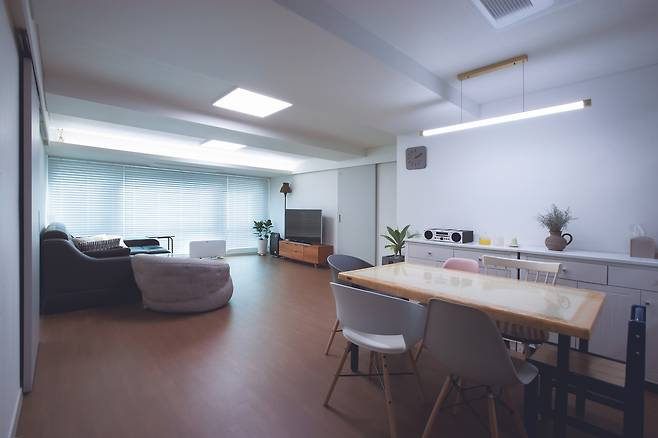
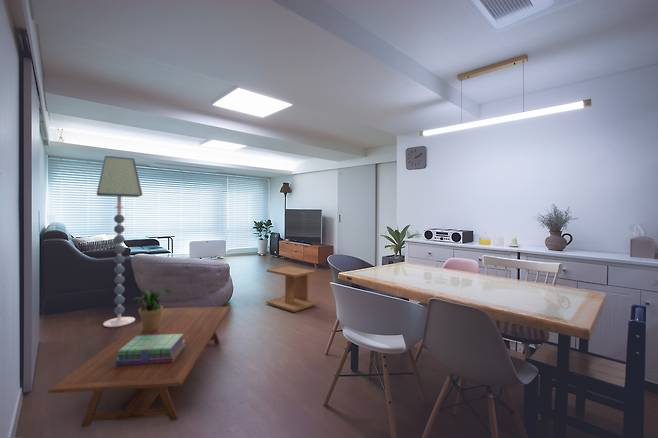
+ coffee table [47,305,231,428]
+ side table [265,265,316,313]
+ stack of books [116,334,185,365]
+ floor lamp [96,155,143,328]
+ potted plant [126,288,175,331]
